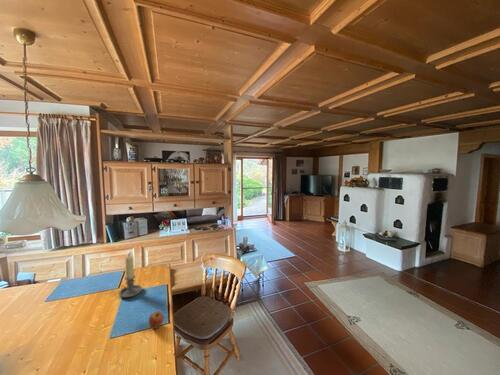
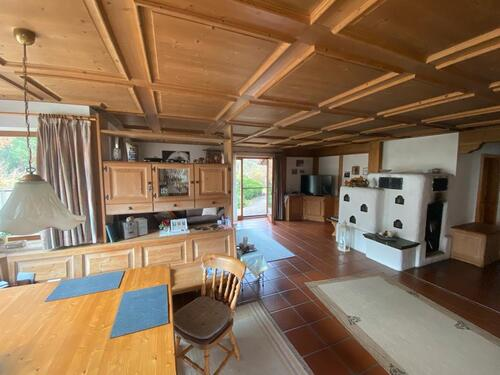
- candle holder [118,255,143,299]
- apple [147,310,165,330]
